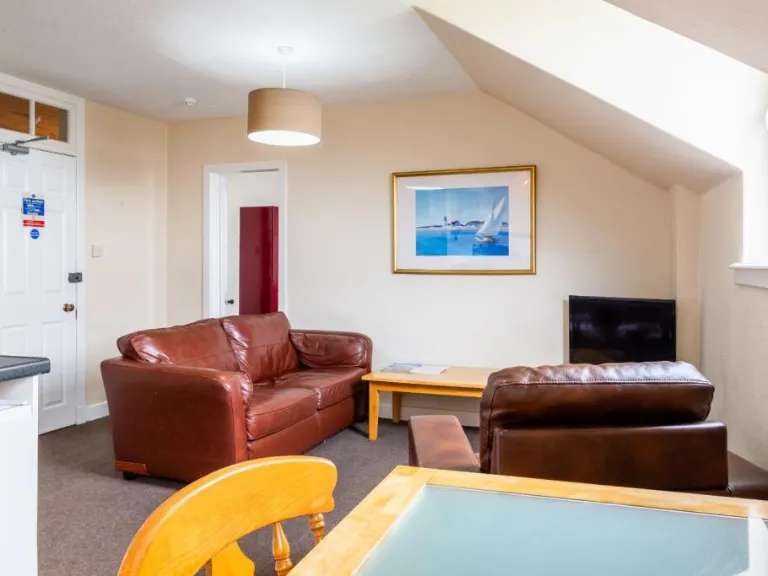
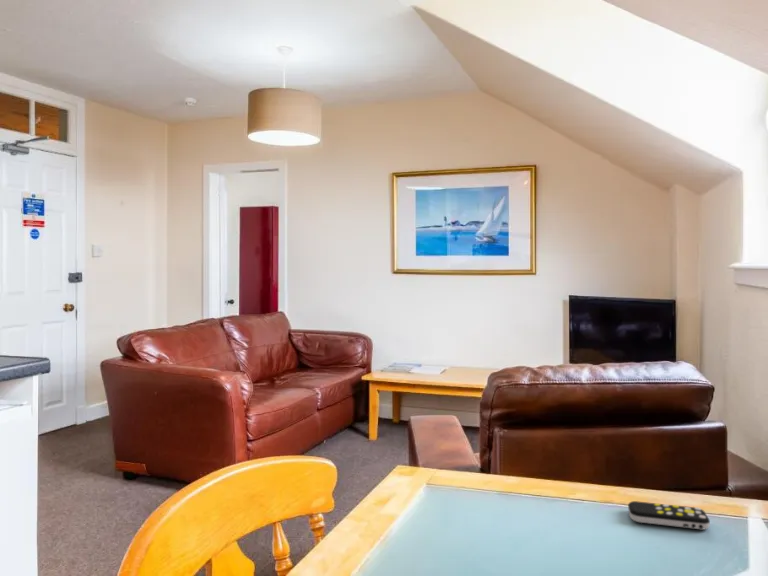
+ remote control [627,500,711,530]
